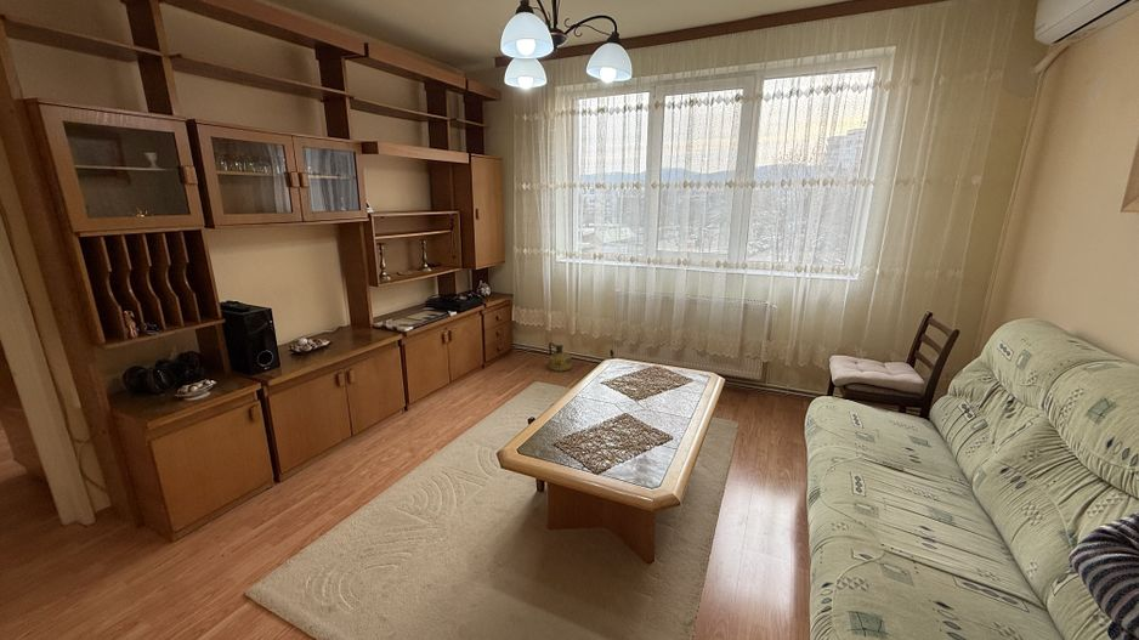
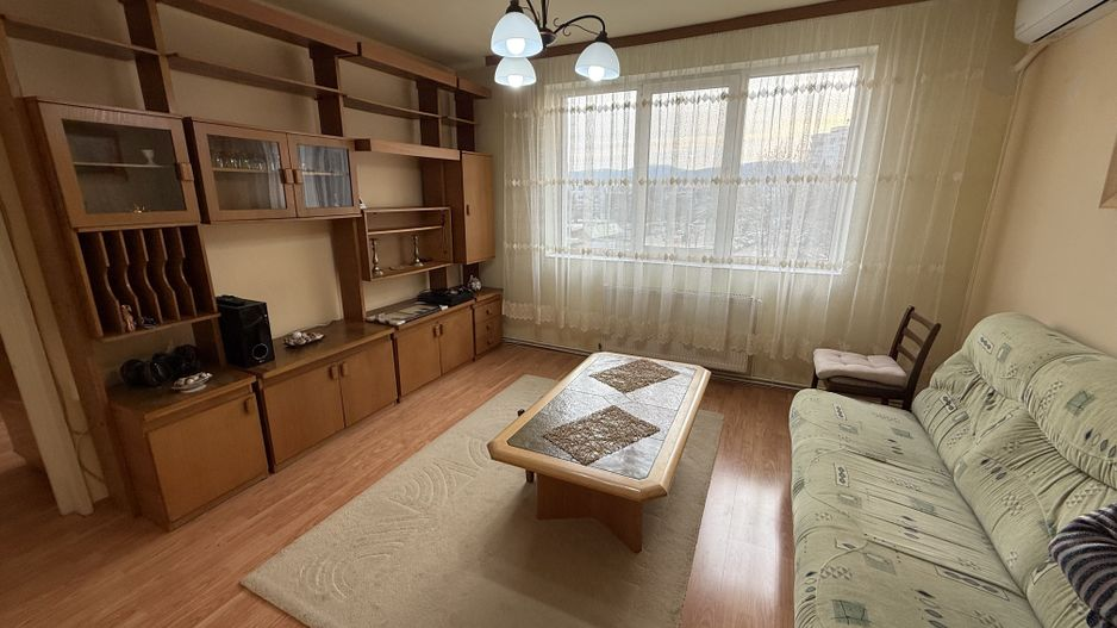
- ceramic jug [548,341,573,373]
